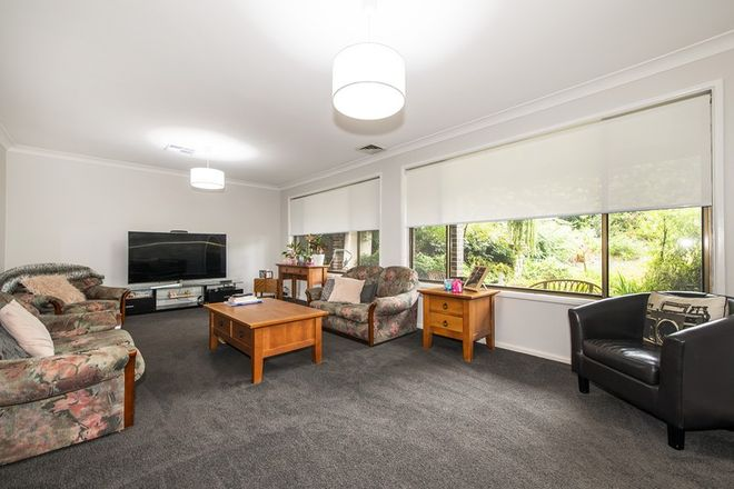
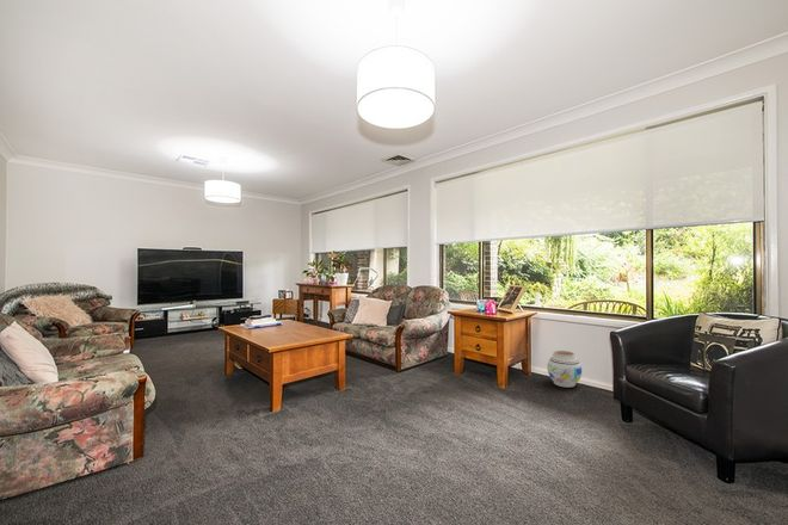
+ vase [546,350,583,389]
